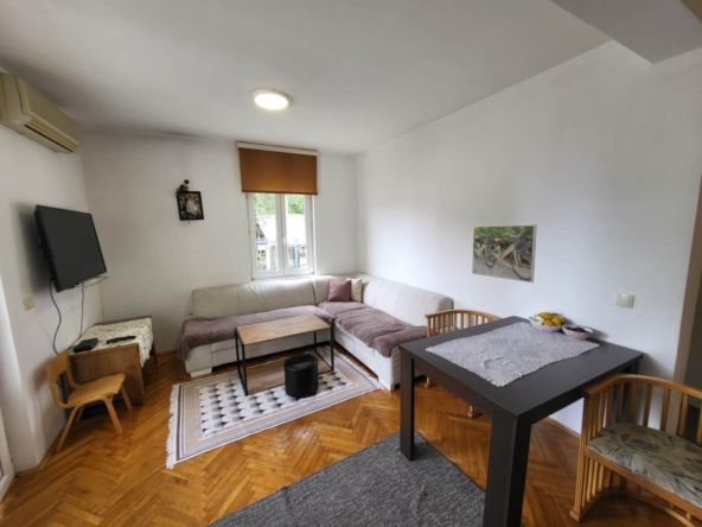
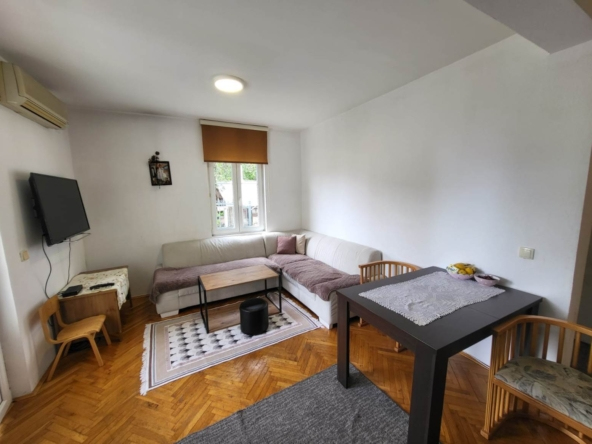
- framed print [471,223,538,284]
